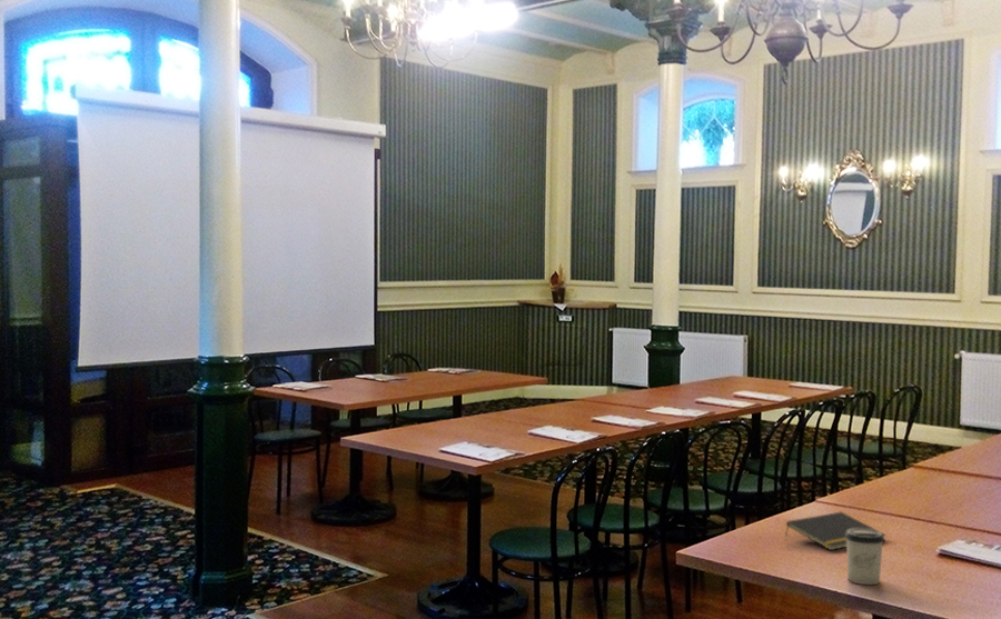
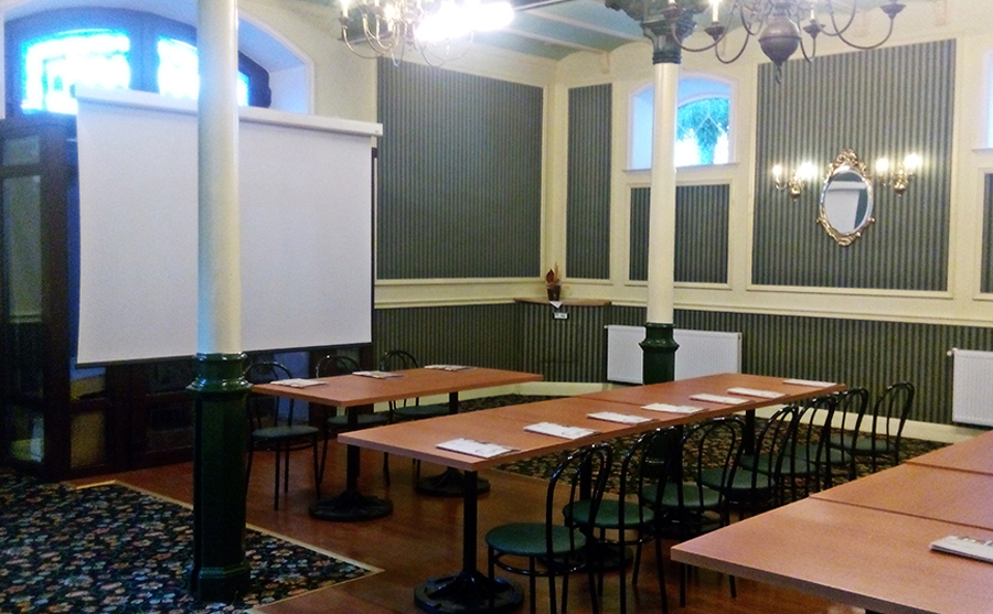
- notepad [784,511,888,551]
- cup [845,529,885,586]
